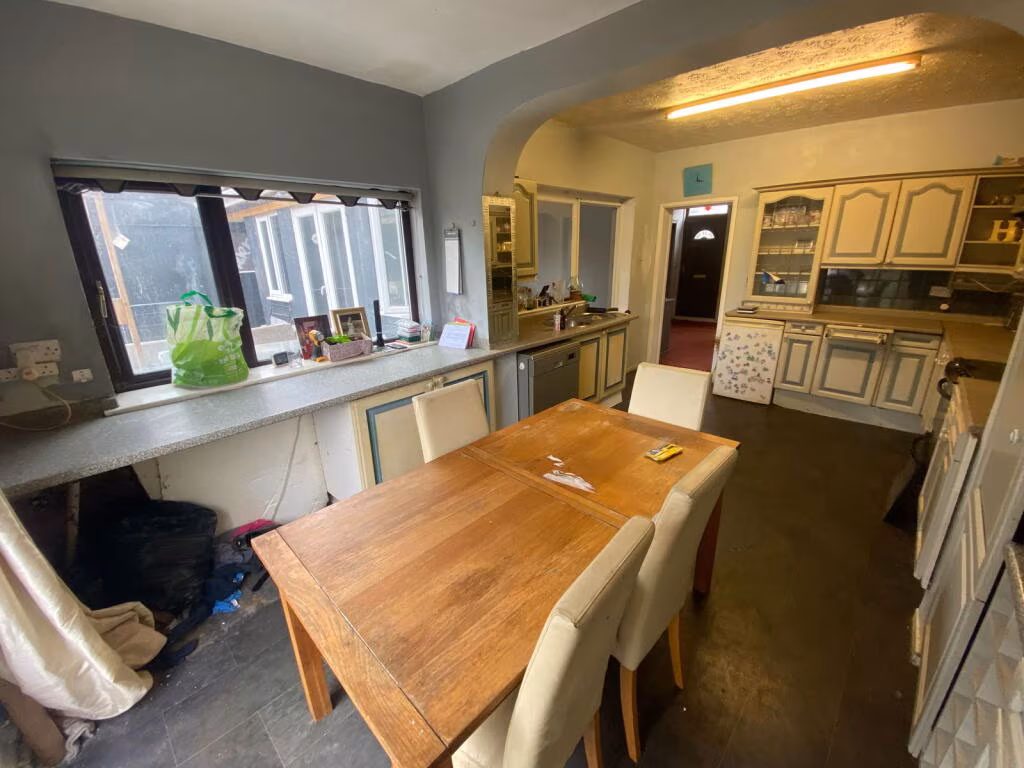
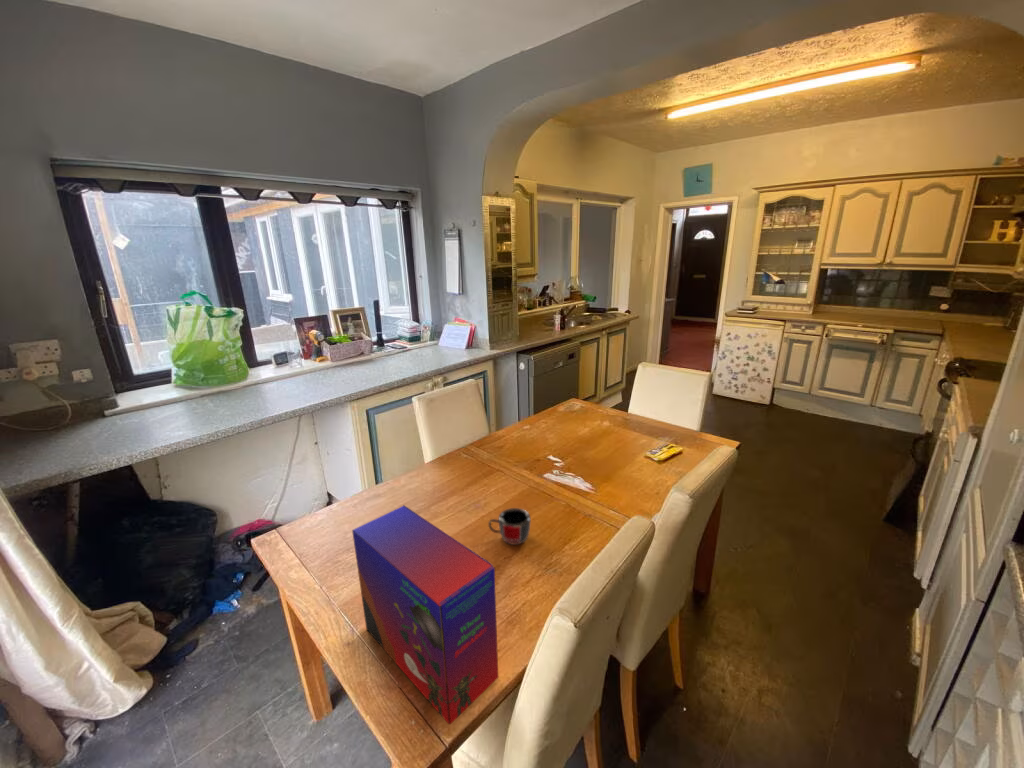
+ mug [487,507,532,546]
+ cereal box [351,504,500,725]
